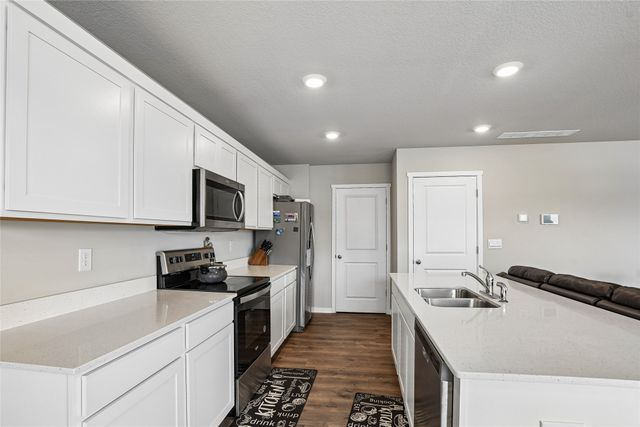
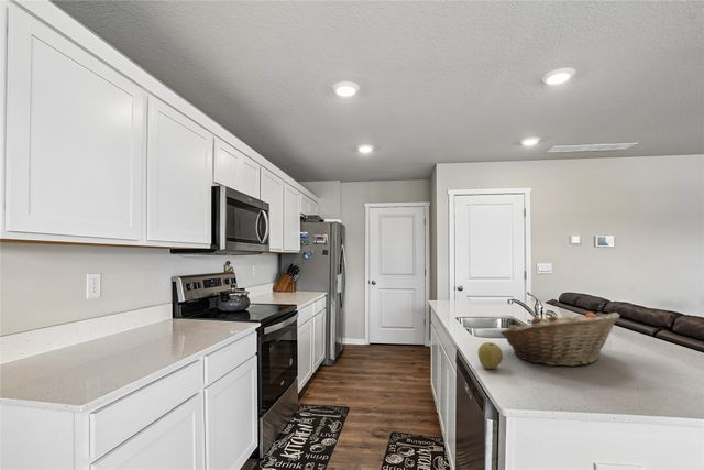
+ fruit [477,341,504,370]
+ fruit basket [499,311,620,368]
